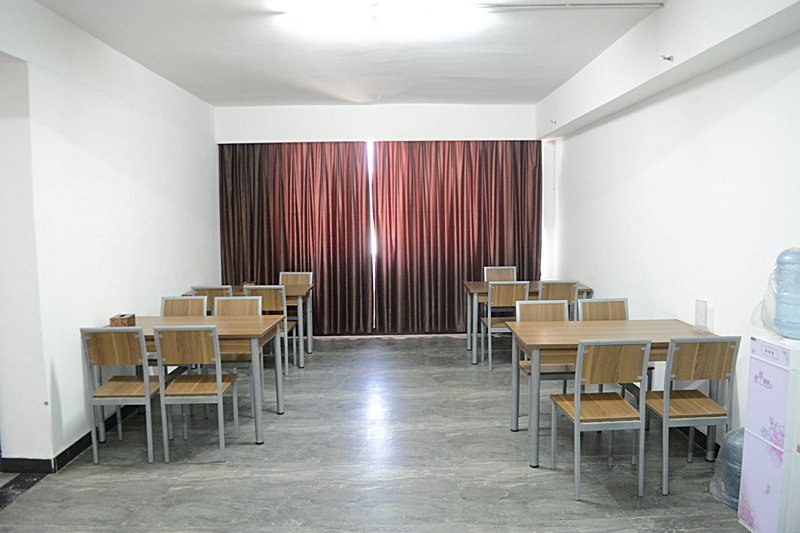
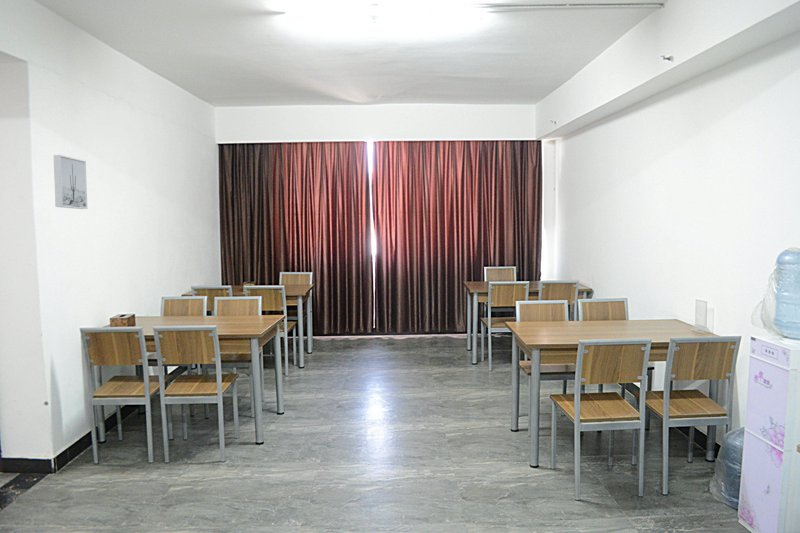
+ wall art [53,154,88,210]
